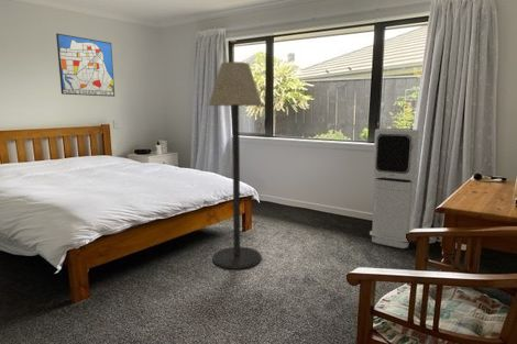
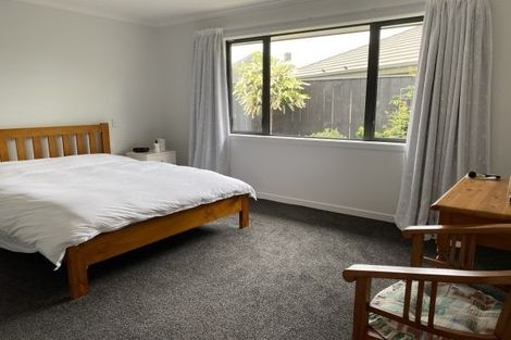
- air purifier [369,127,420,249]
- wall art [55,33,116,98]
- floor lamp [208,60,263,270]
